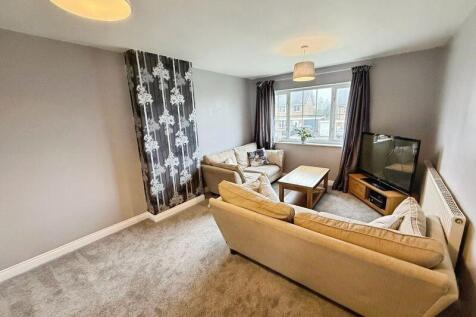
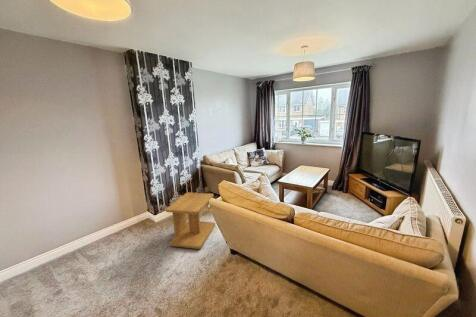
+ side table [165,191,216,250]
